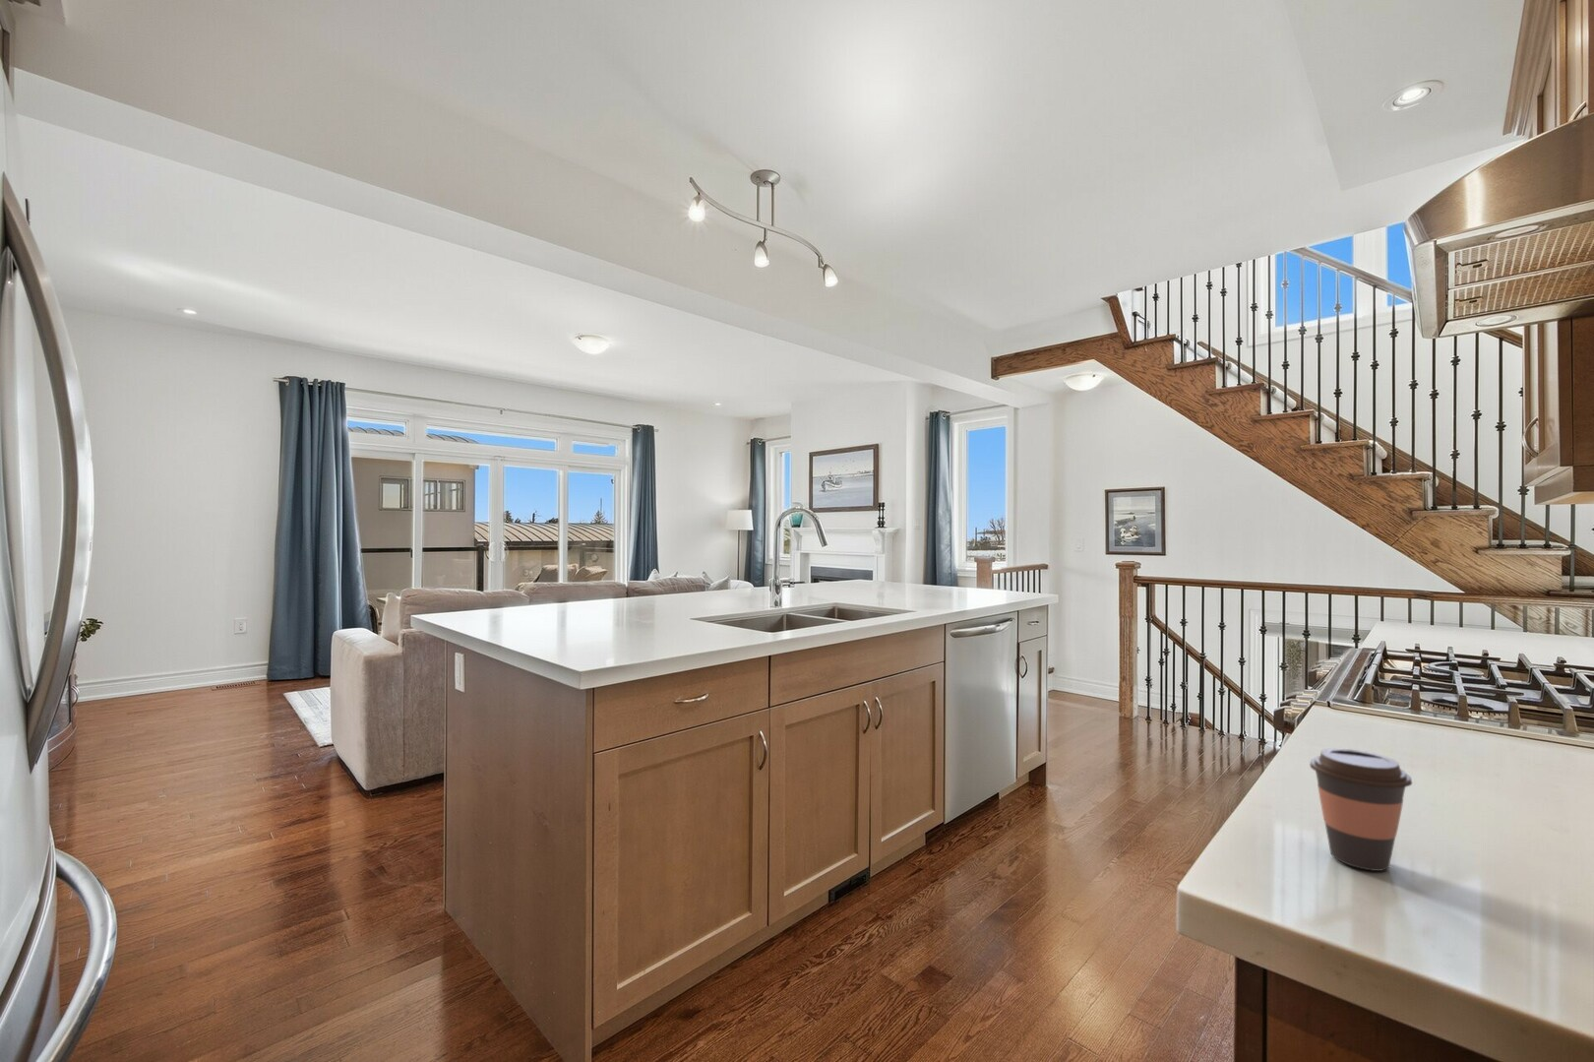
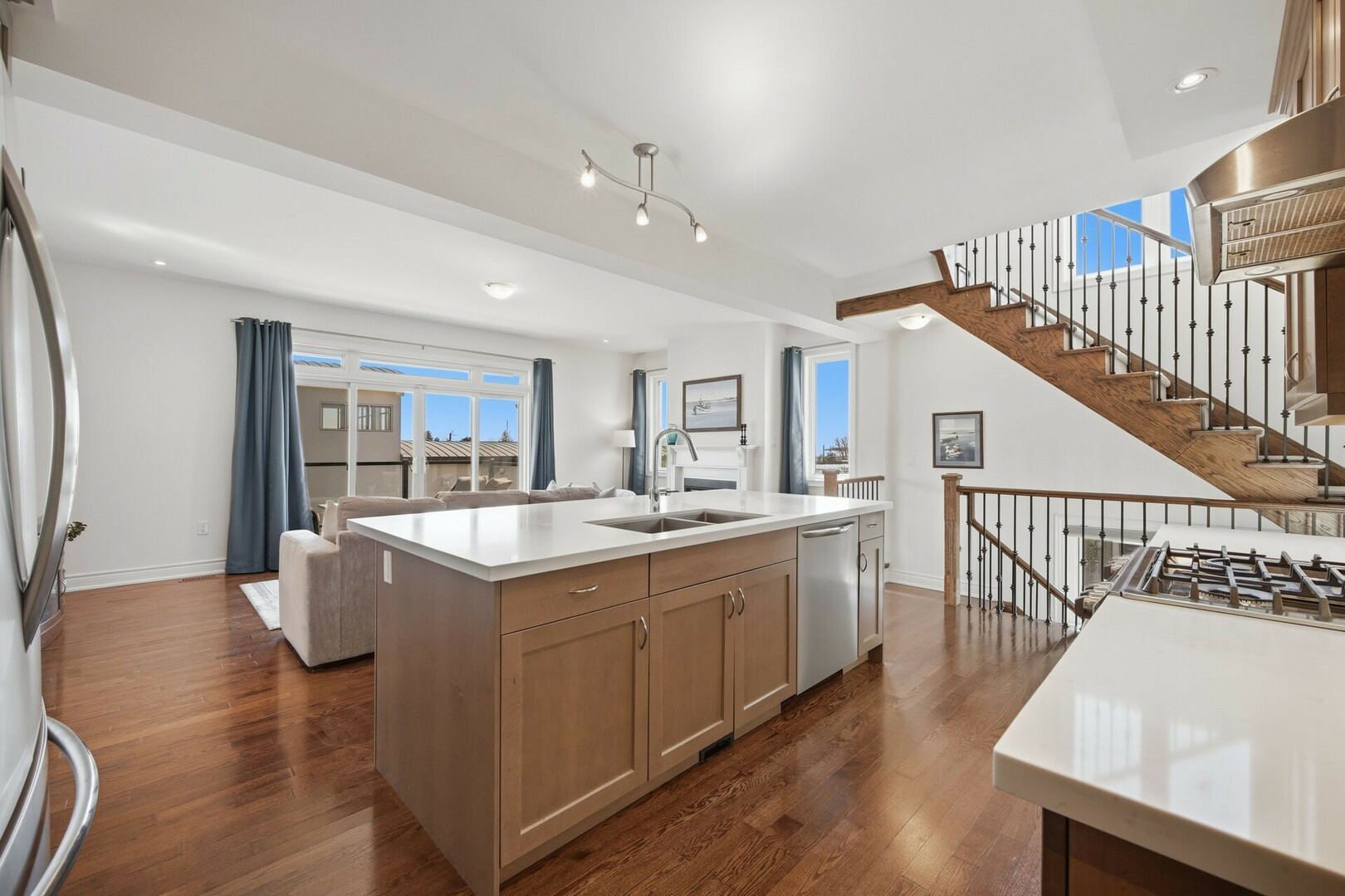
- coffee cup [1308,747,1414,872]
